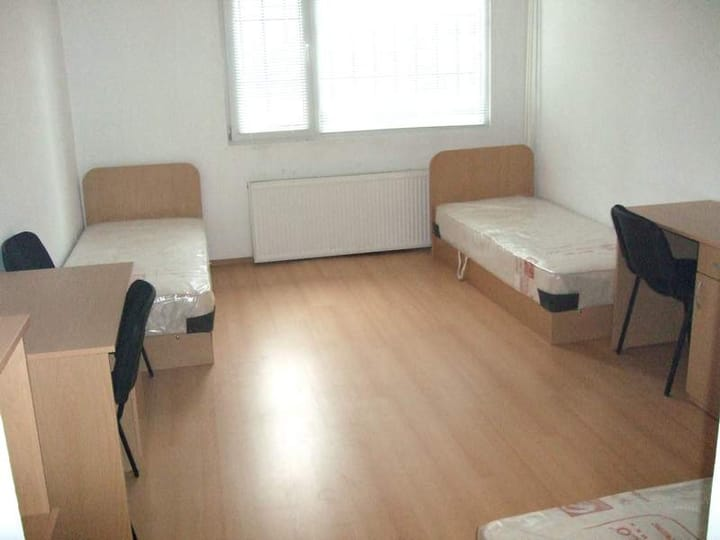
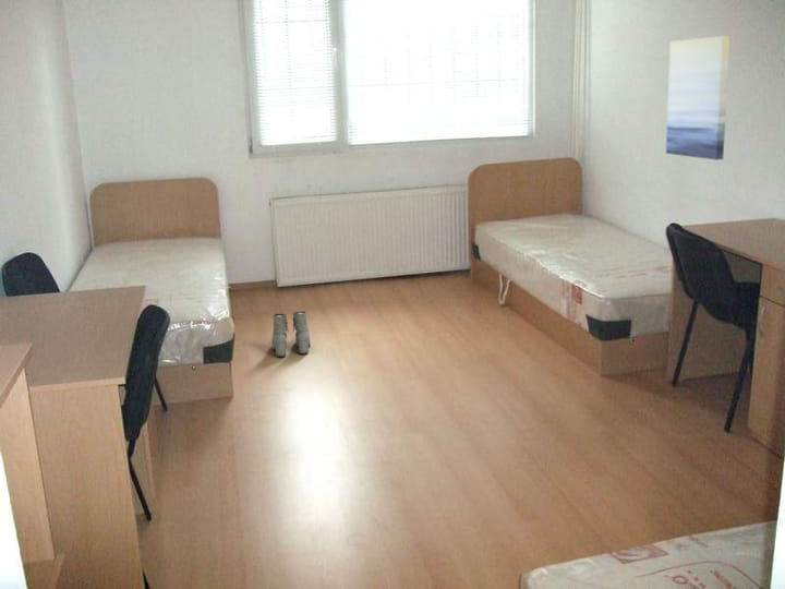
+ boots [270,311,311,358]
+ wall art [665,35,732,161]
